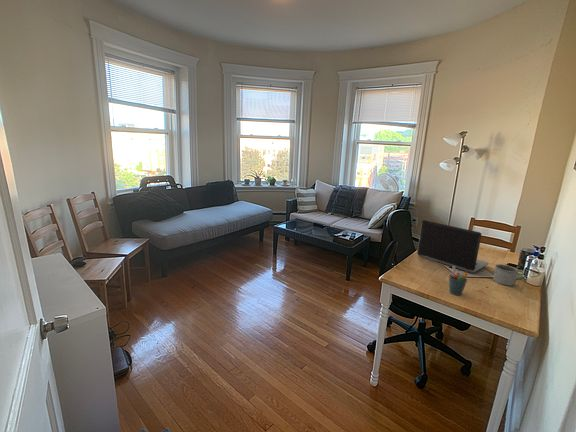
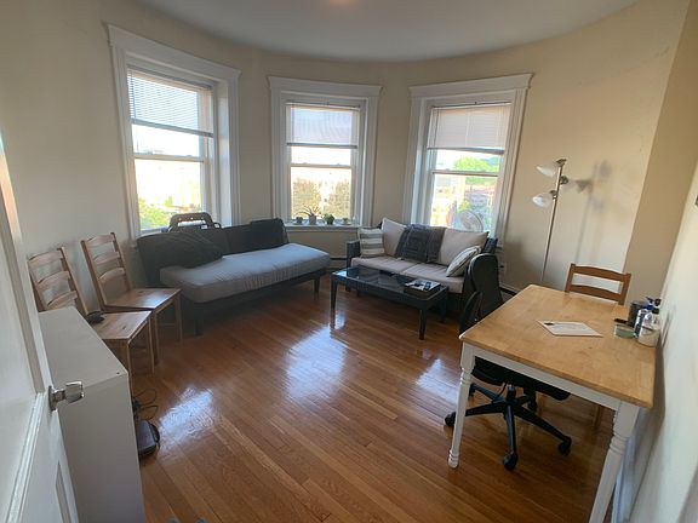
- mug [492,263,527,286]
- laptop computer [416,219,490,274]
- pen holder [448,266,469,296]
